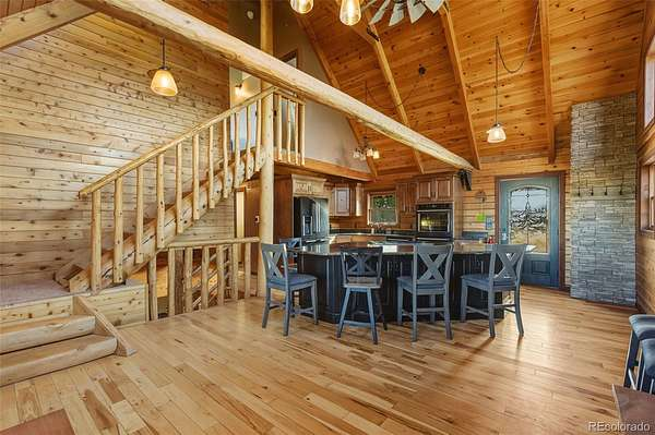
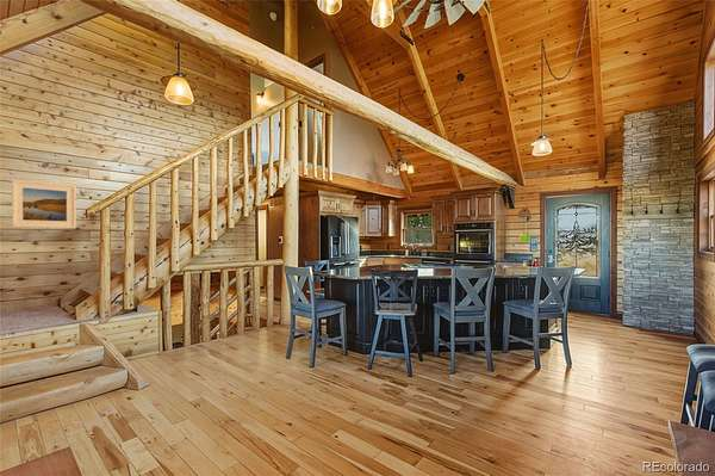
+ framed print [11,178,77,229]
